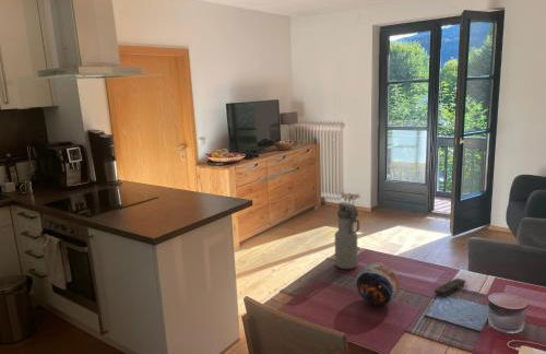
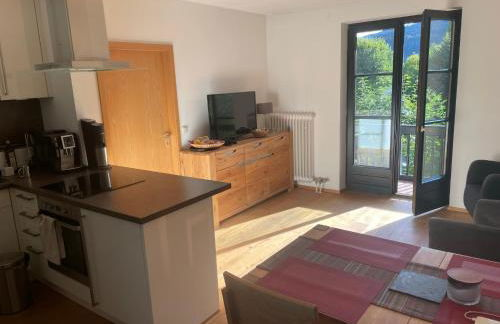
- remote control [434,278,467,297]
- decorative orb [355,261,400,306]
- water bottle [334,201,360,270]
